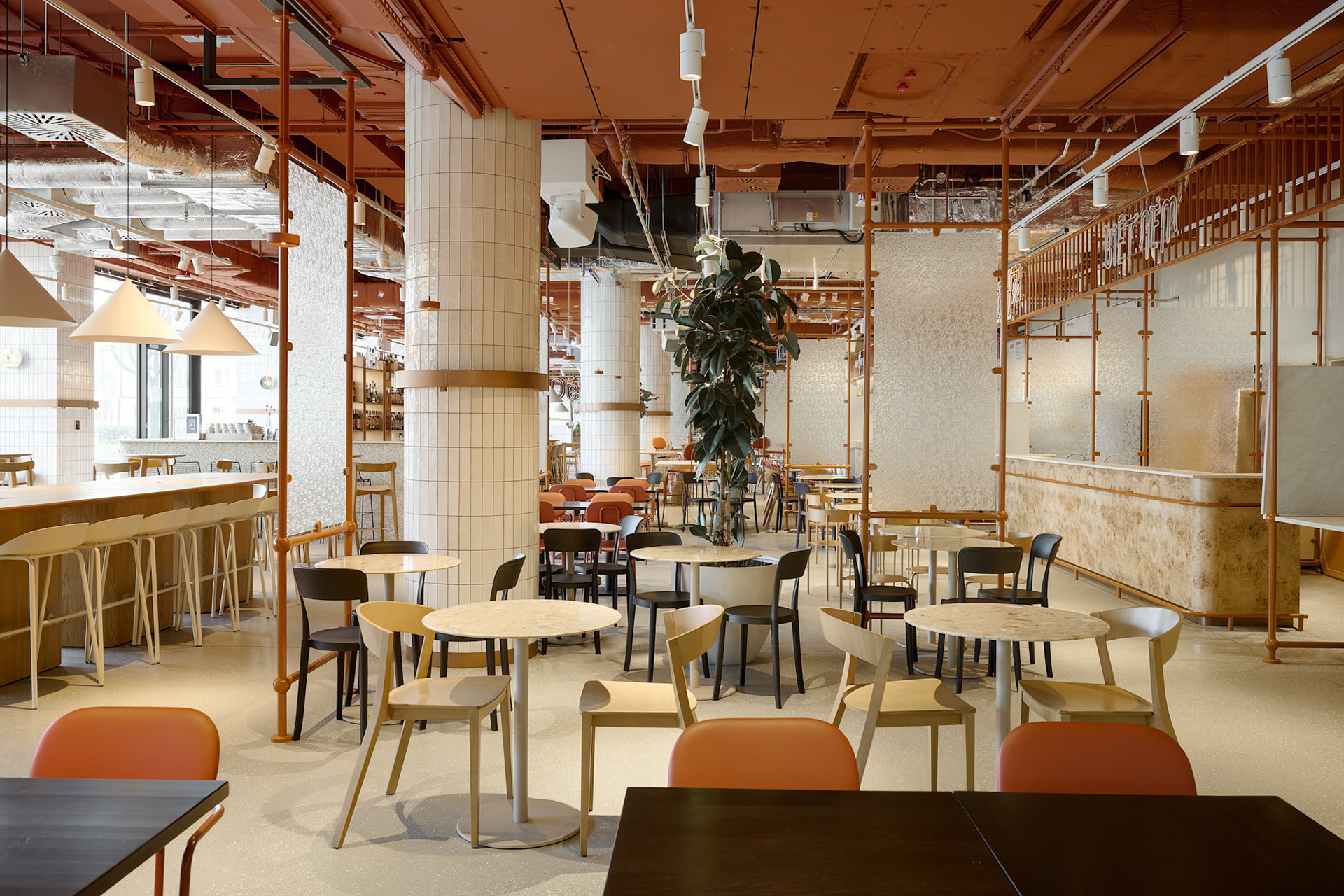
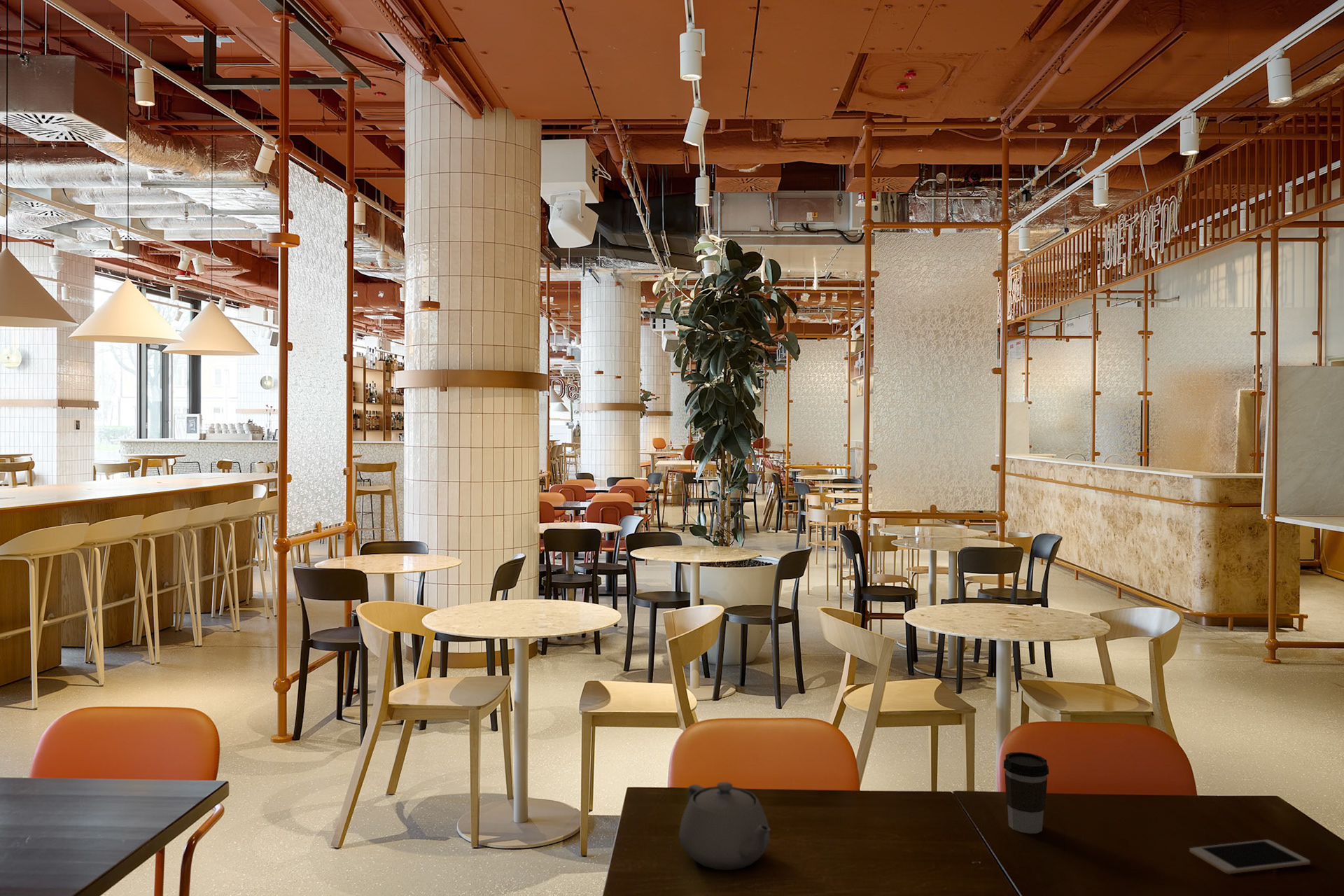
+ coffee cup [1003,751,1049,834]
+ teapot [678,781,771,871]
+ cell phone [1189,839,1311,875]
